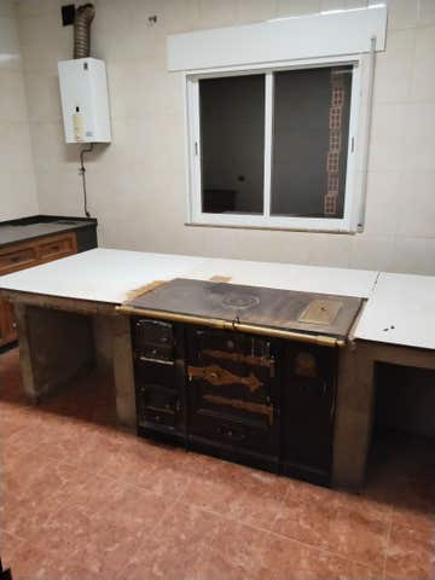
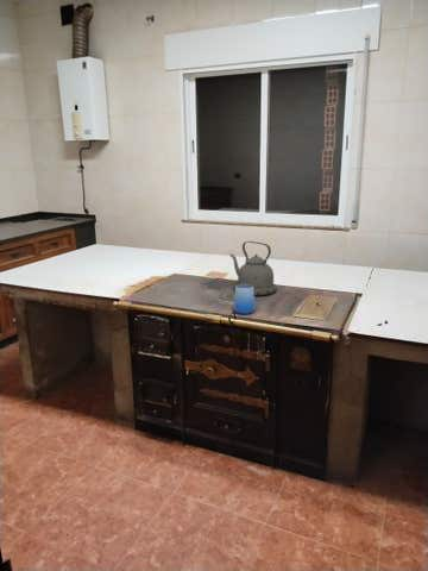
+ kettle [229,240,278,297]
+ cup [233,284,256,315]
